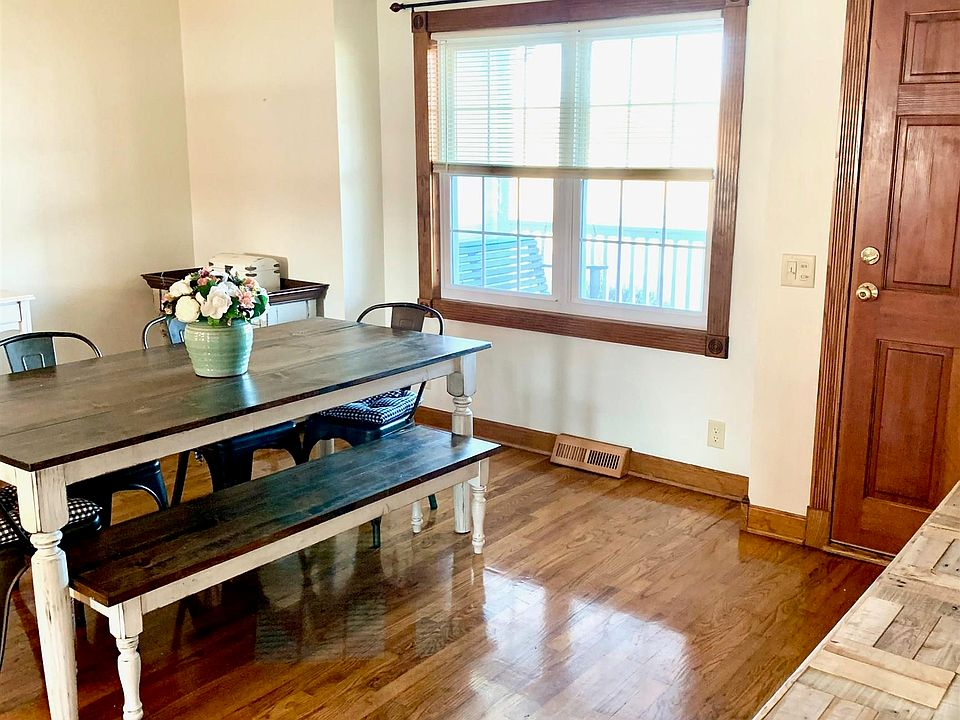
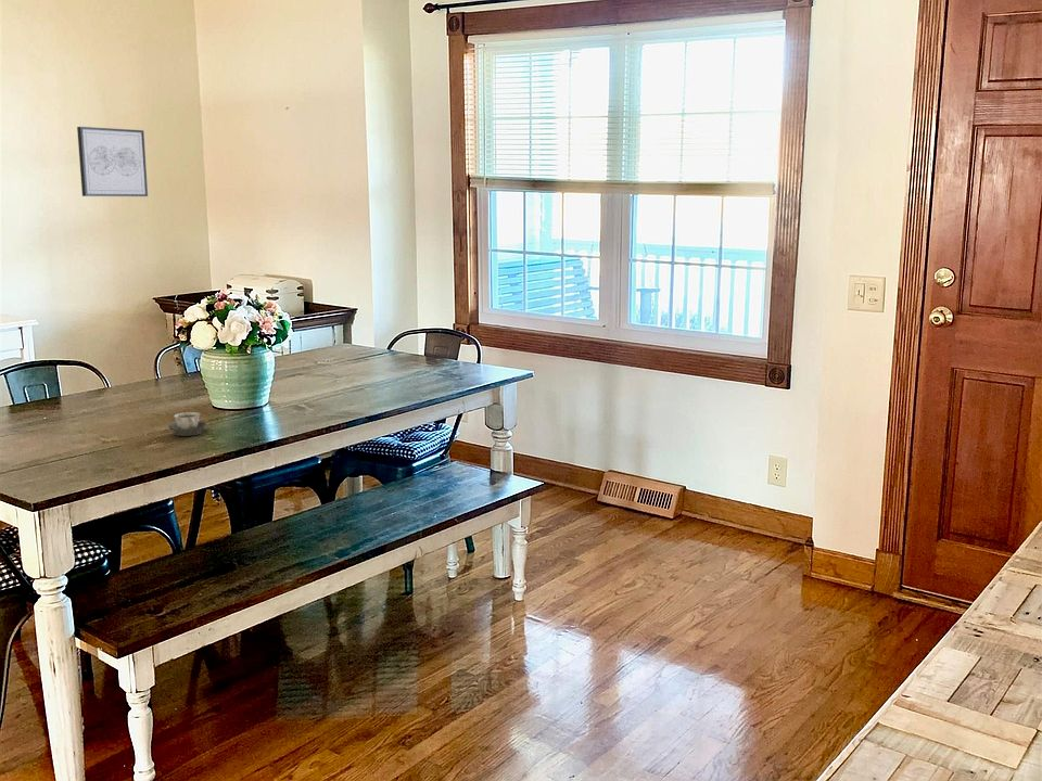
+ cup [167,411,208,437]
+ wall art [76,126,149,197]
